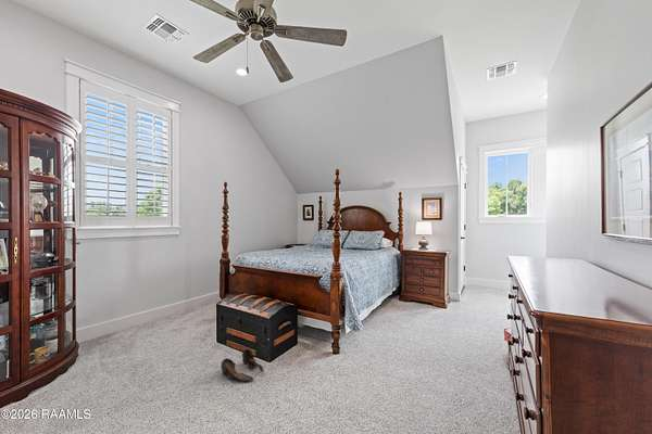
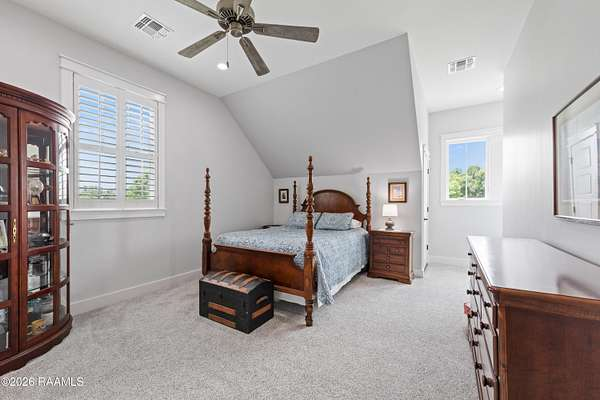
- shoes [220,347,264,383]
